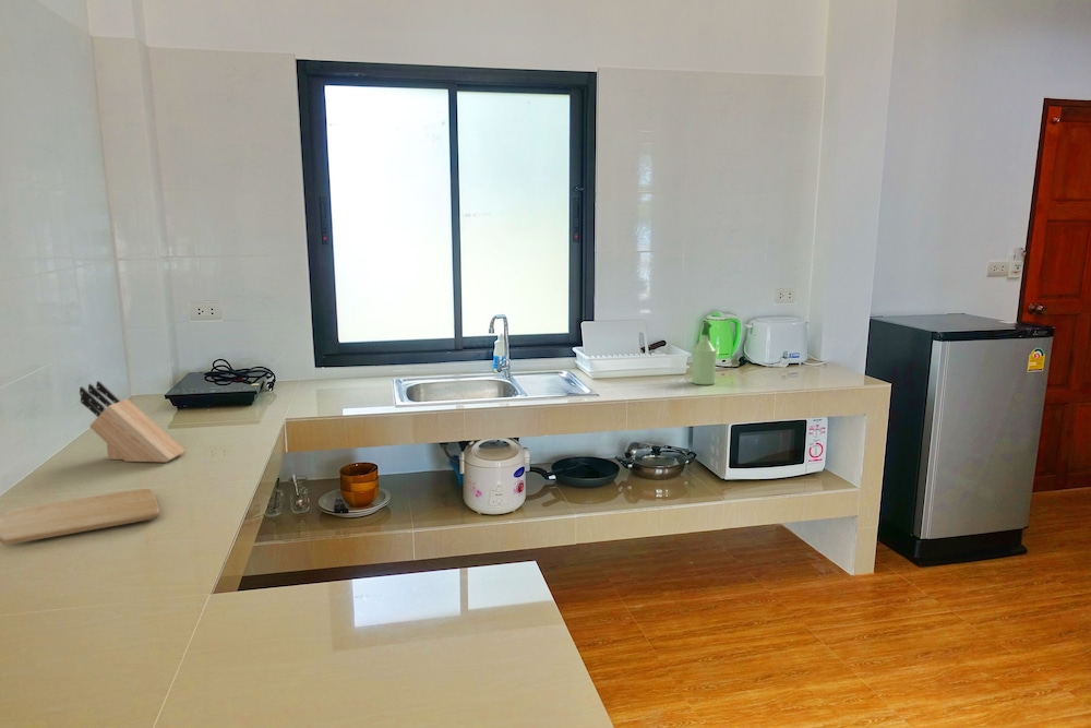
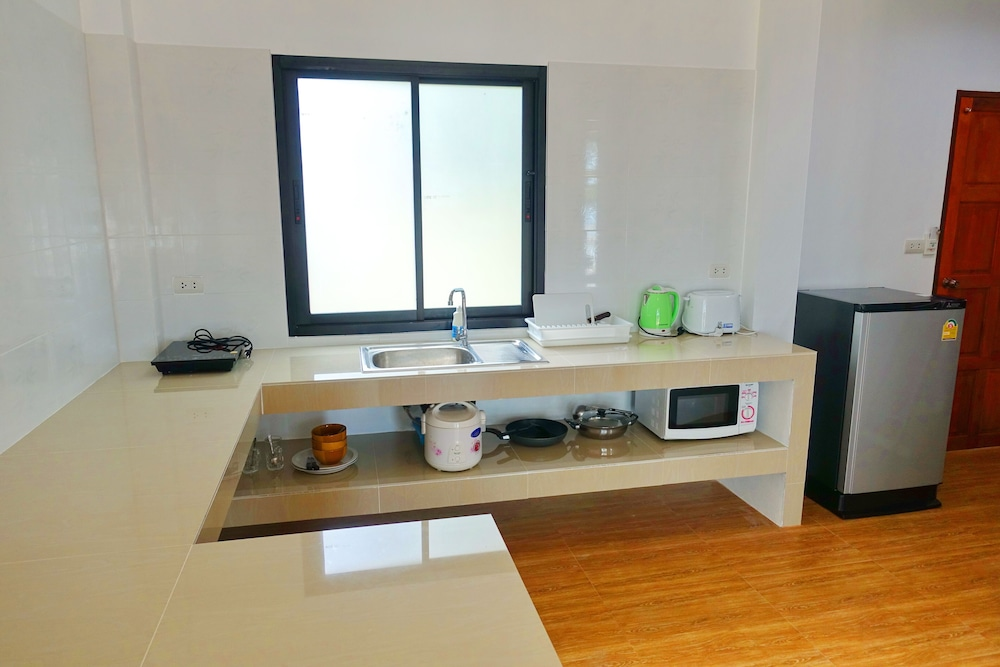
- spray bottle [691,321,718,385]
- knife block [79,380,187,464]
- chopping board [0,488,160,546]
